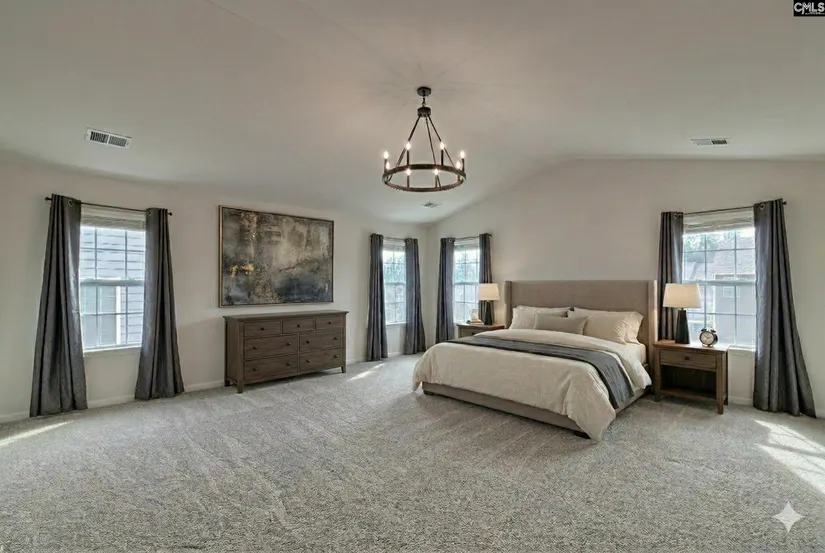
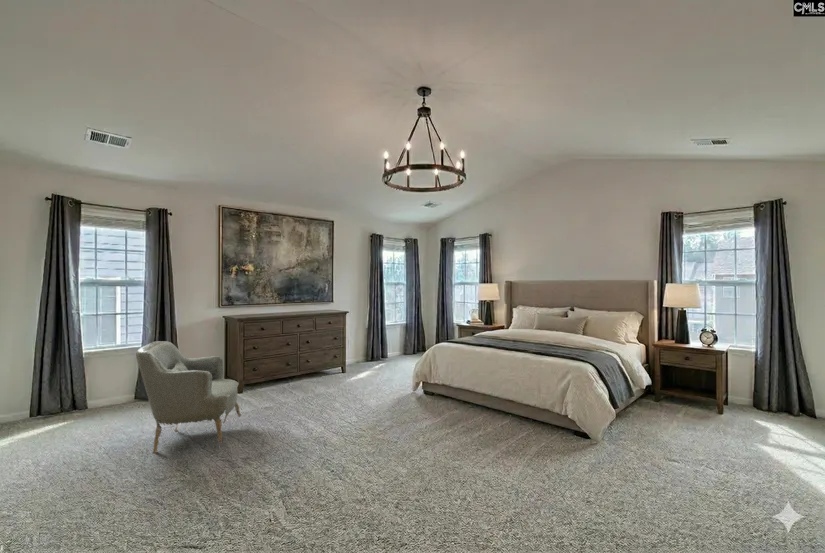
+ armchair [135,340,242,454]
